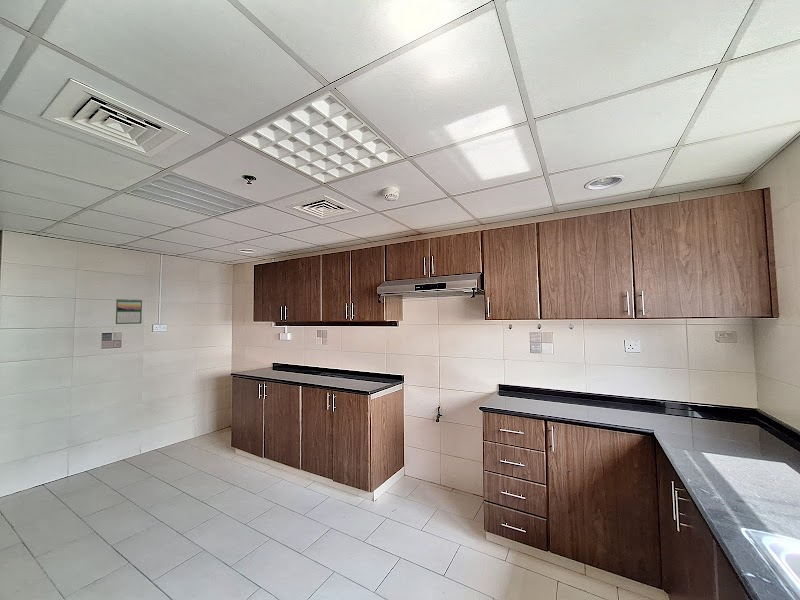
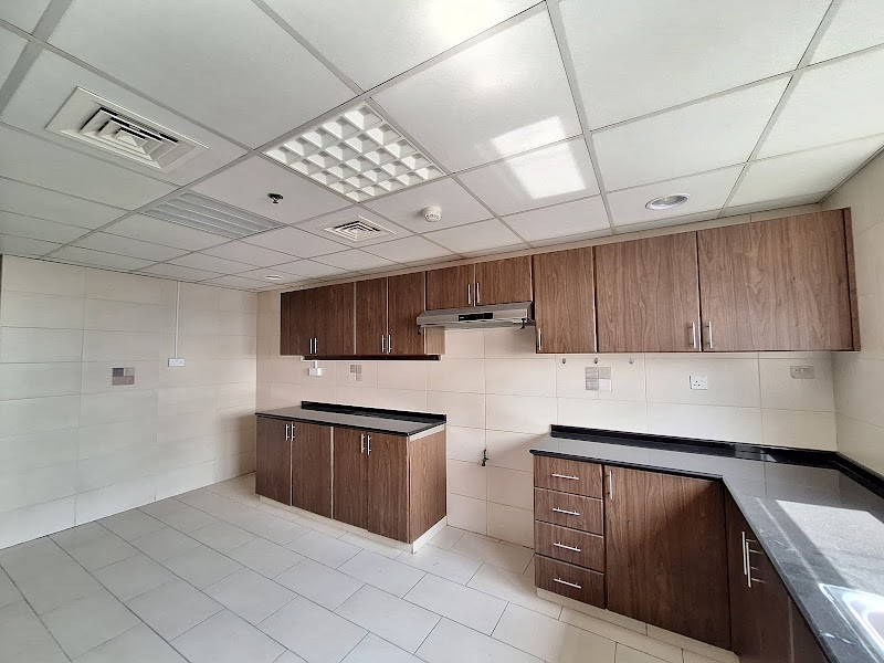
- calendar [115,298,143,325]
